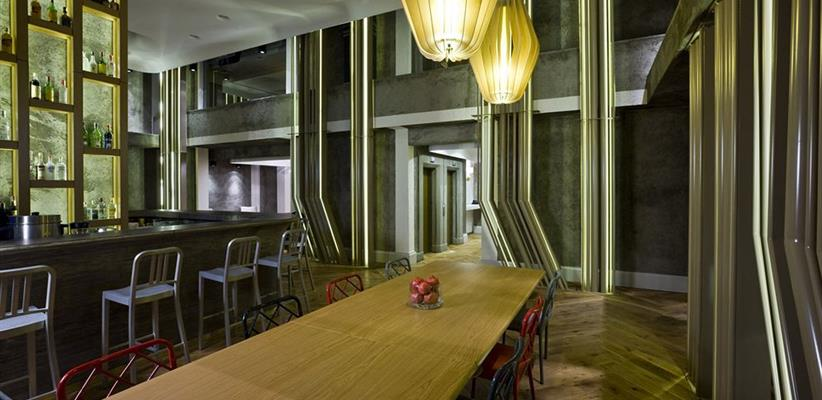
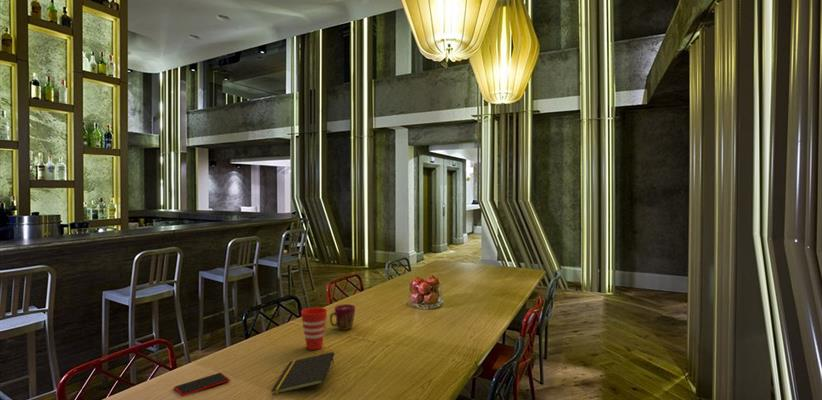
+ smartphone [173,371,231,397]
+ cup [329,303,356,331]
+ notepad [270,351,335,396]
+ cup [300,307,328,351]
